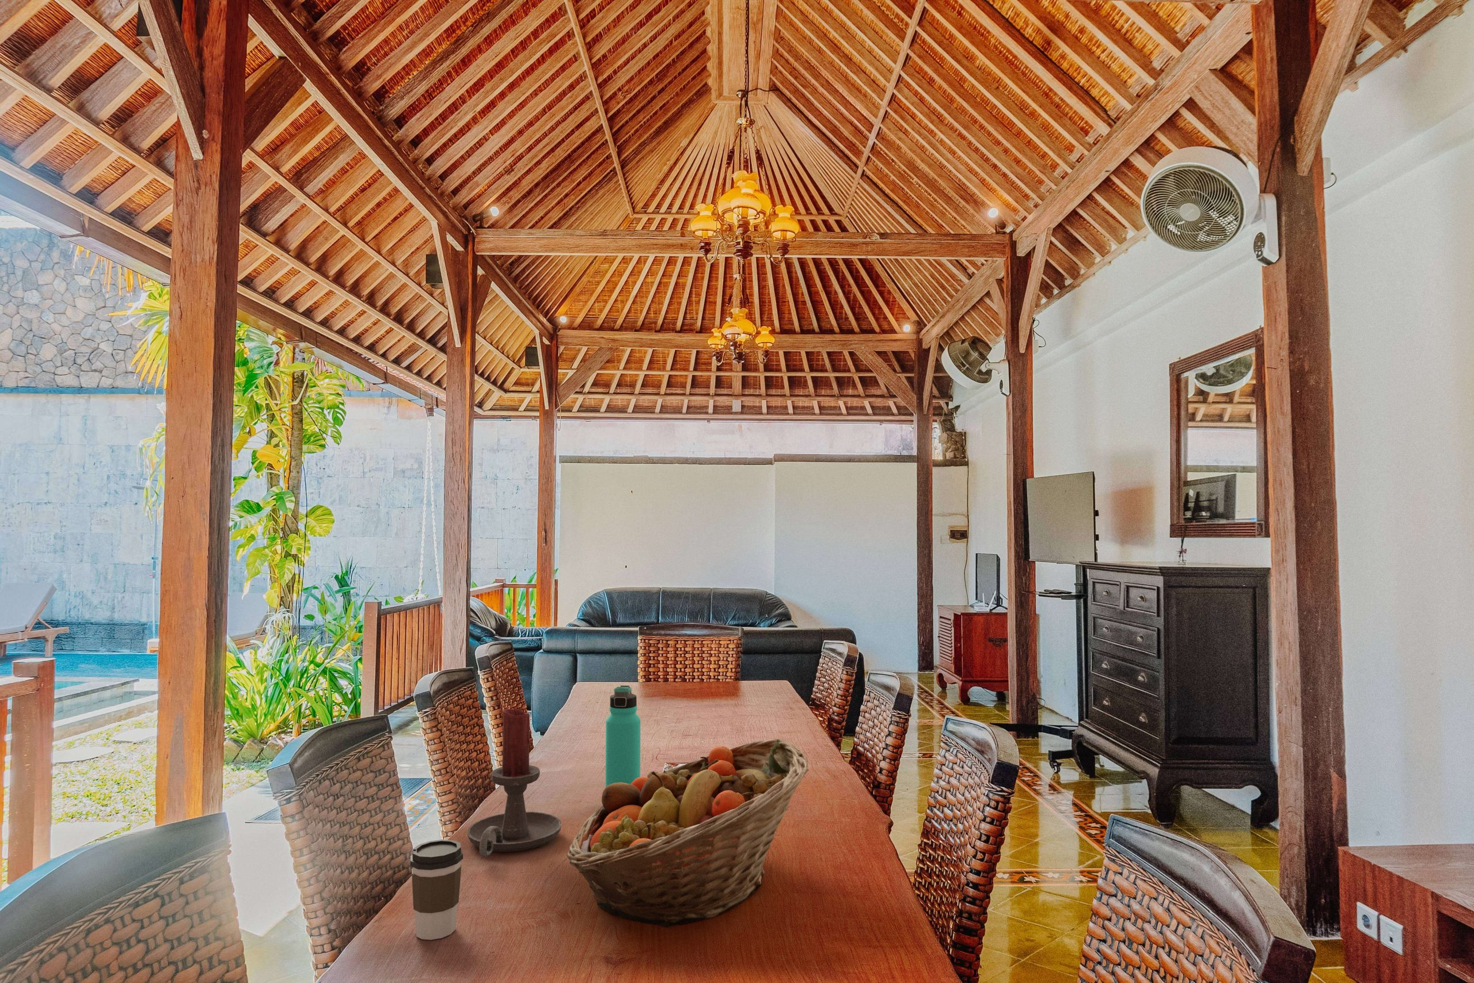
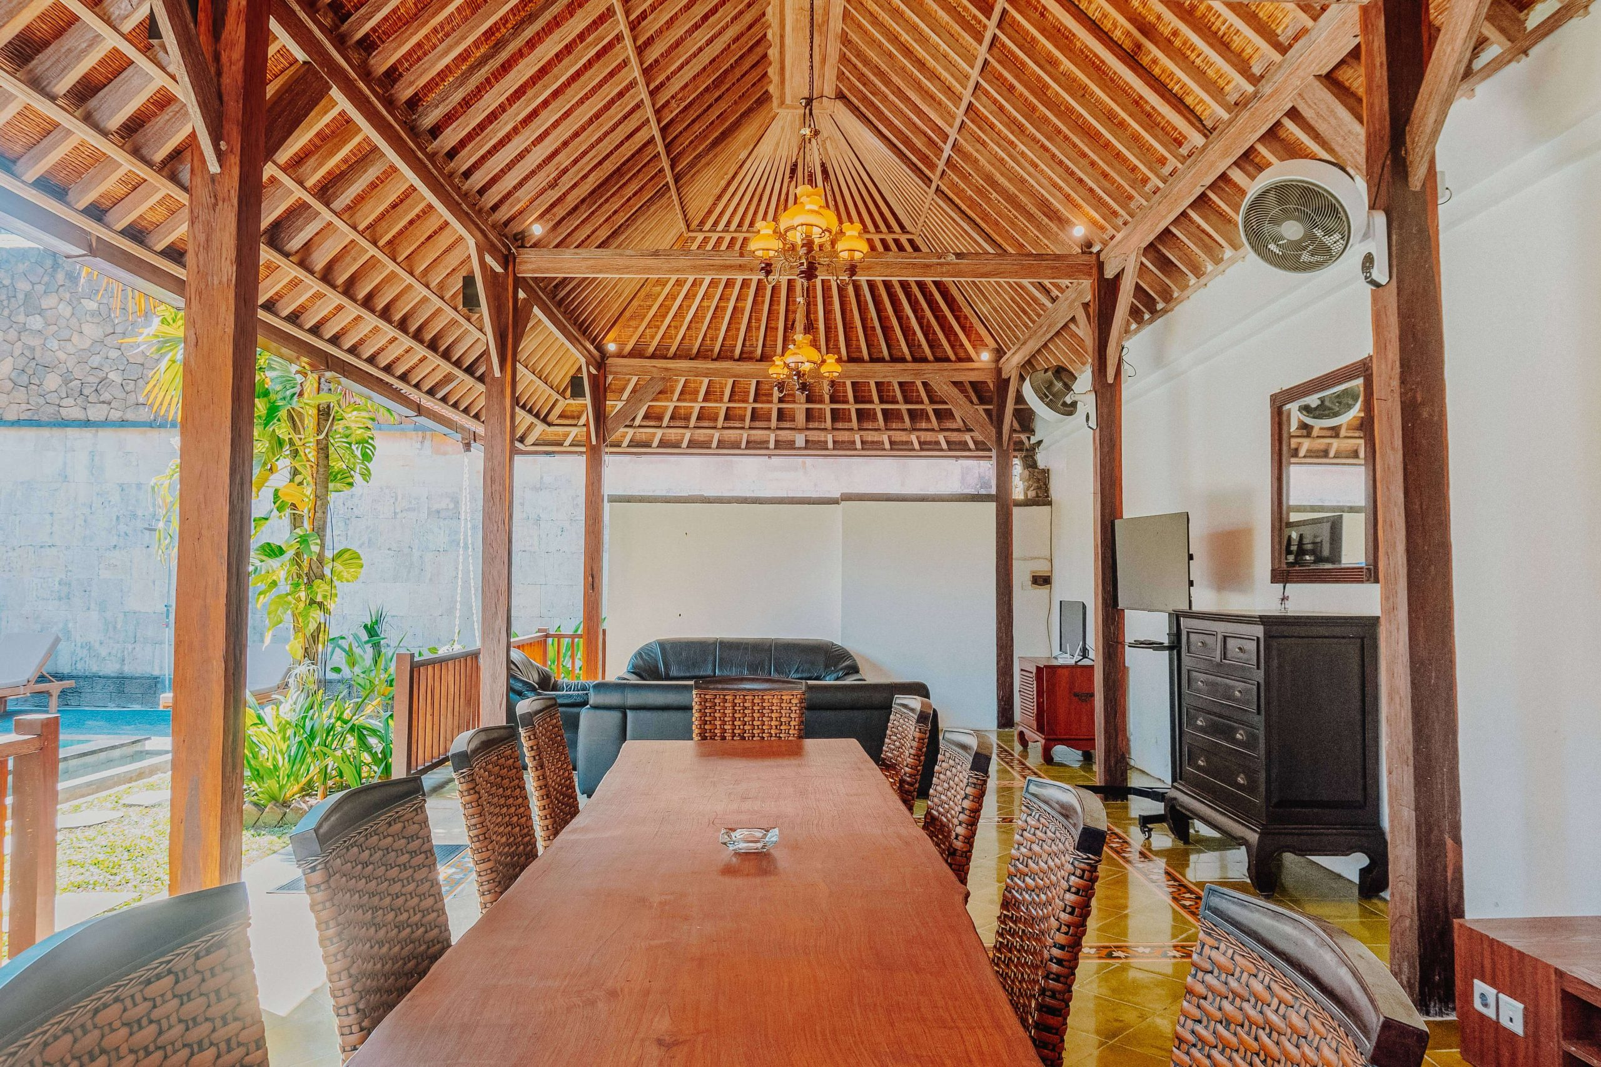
- coffee cup [409,839,464,940]
- thermos bottle [604,685,640,788]
- candle holder [466,709,563,857]
- fruit basket [566,738,809,928]
